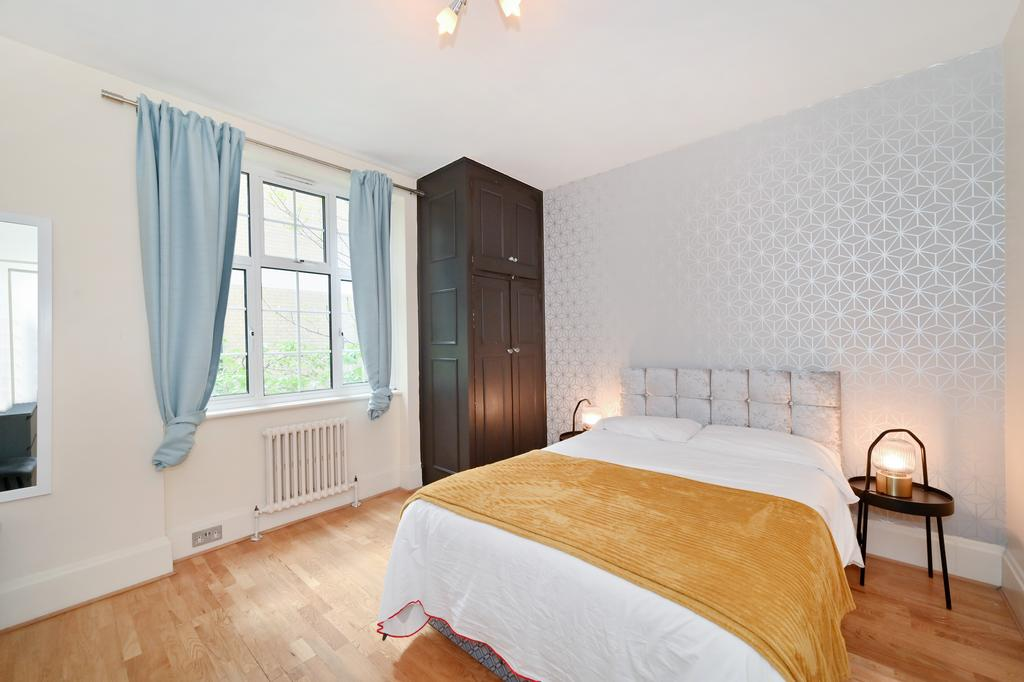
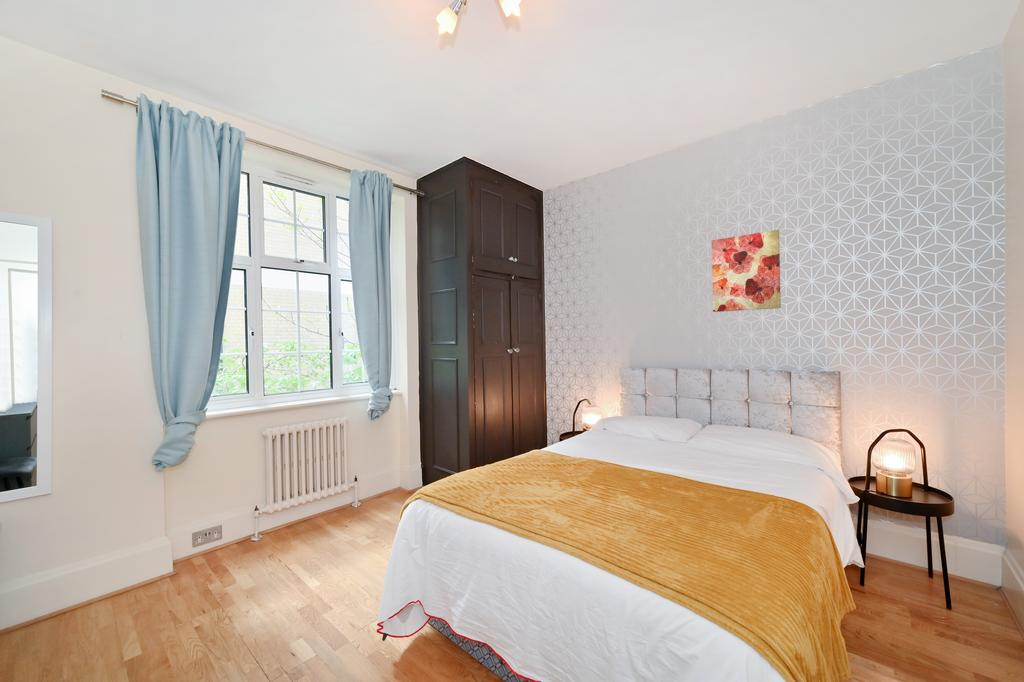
+ wall art [711,229,782,313]
